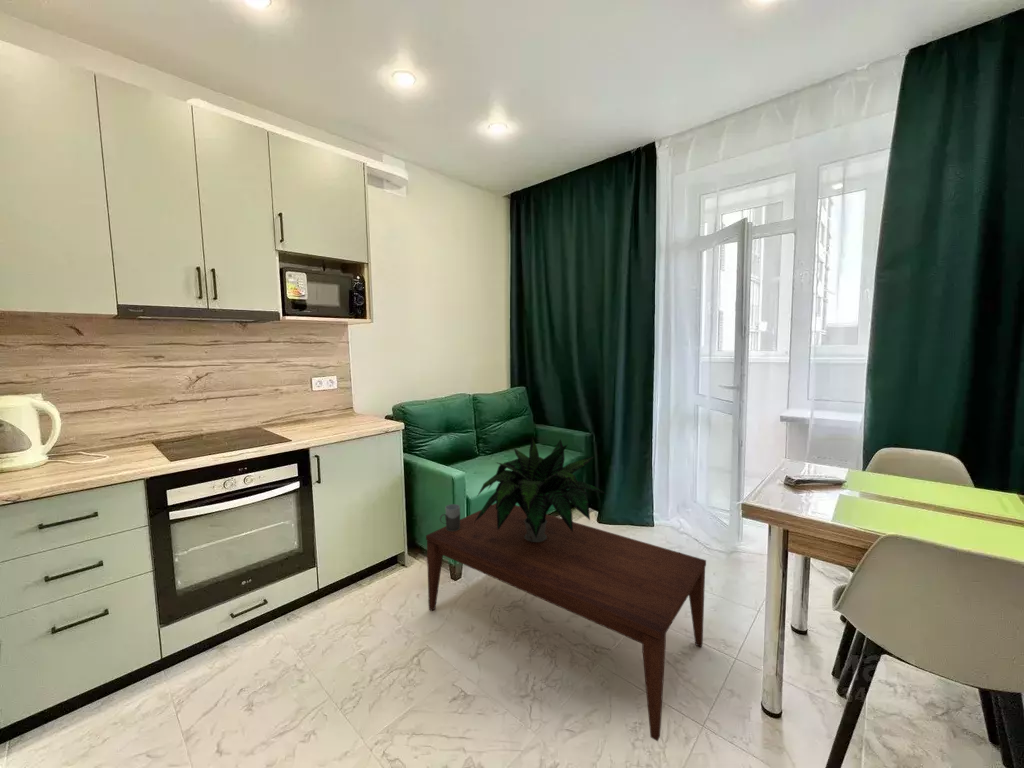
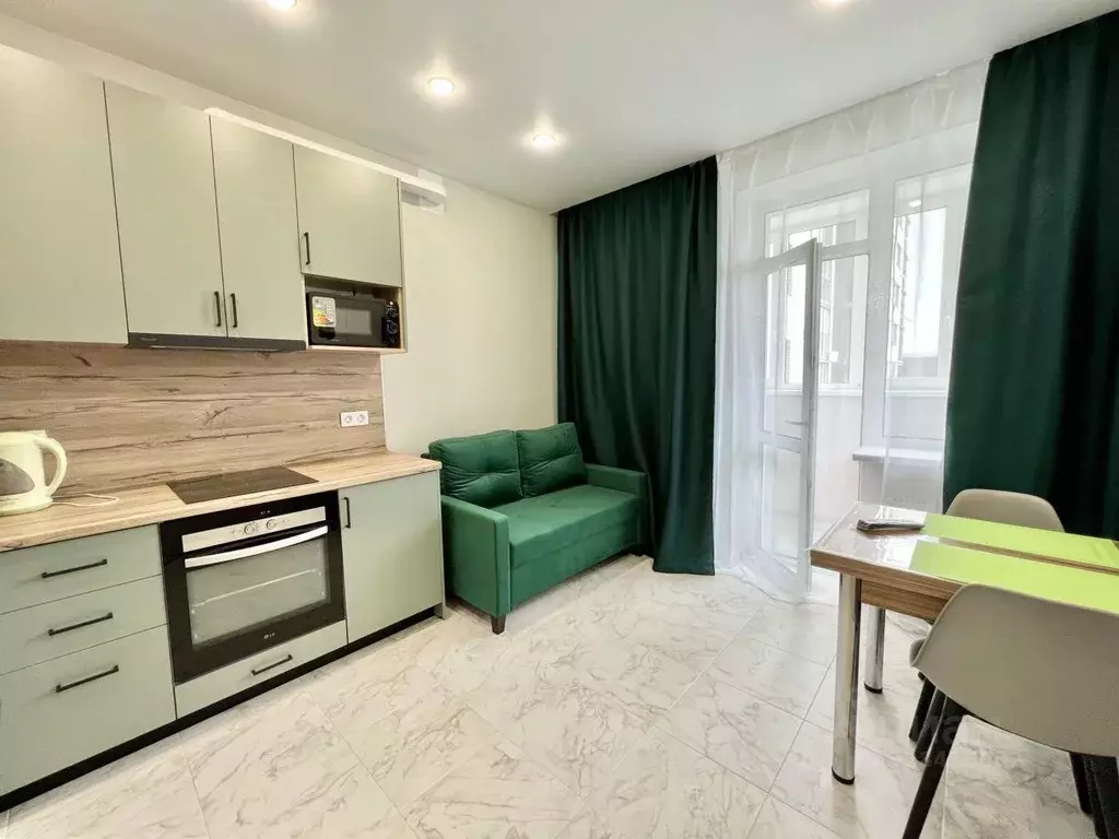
- mug [439,503,461,531]
- potted plant [475,436,608,542]
- coffee table [425,502,707,742]
